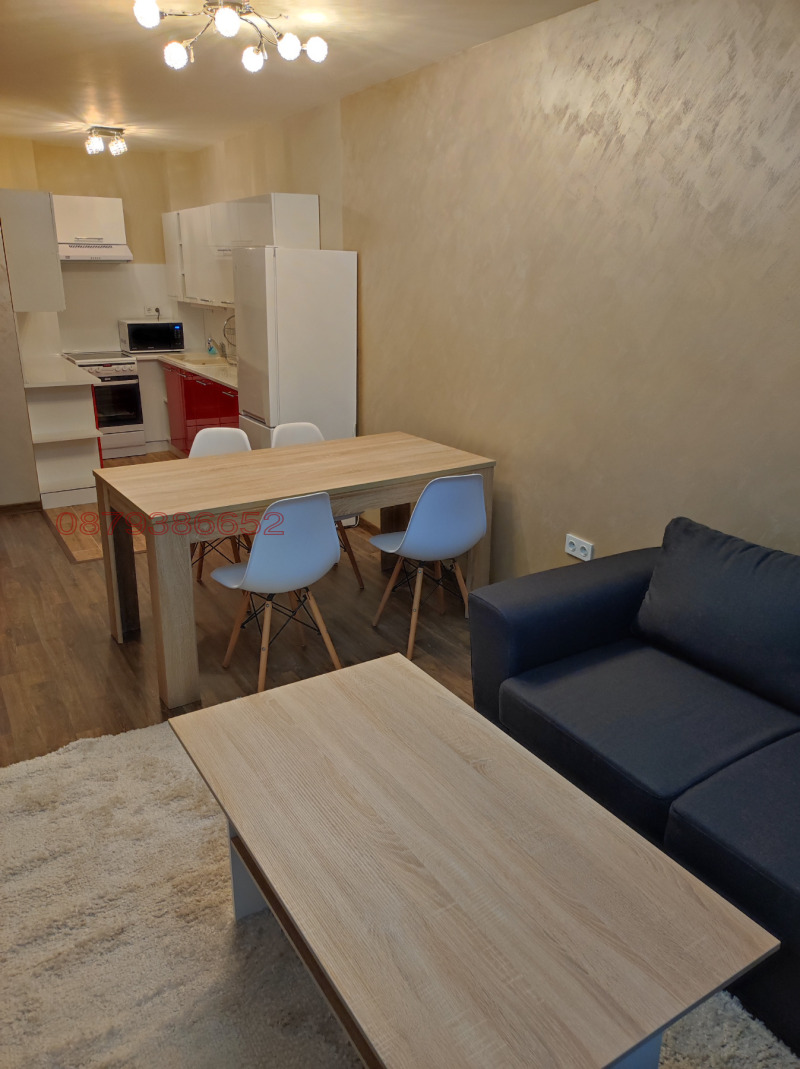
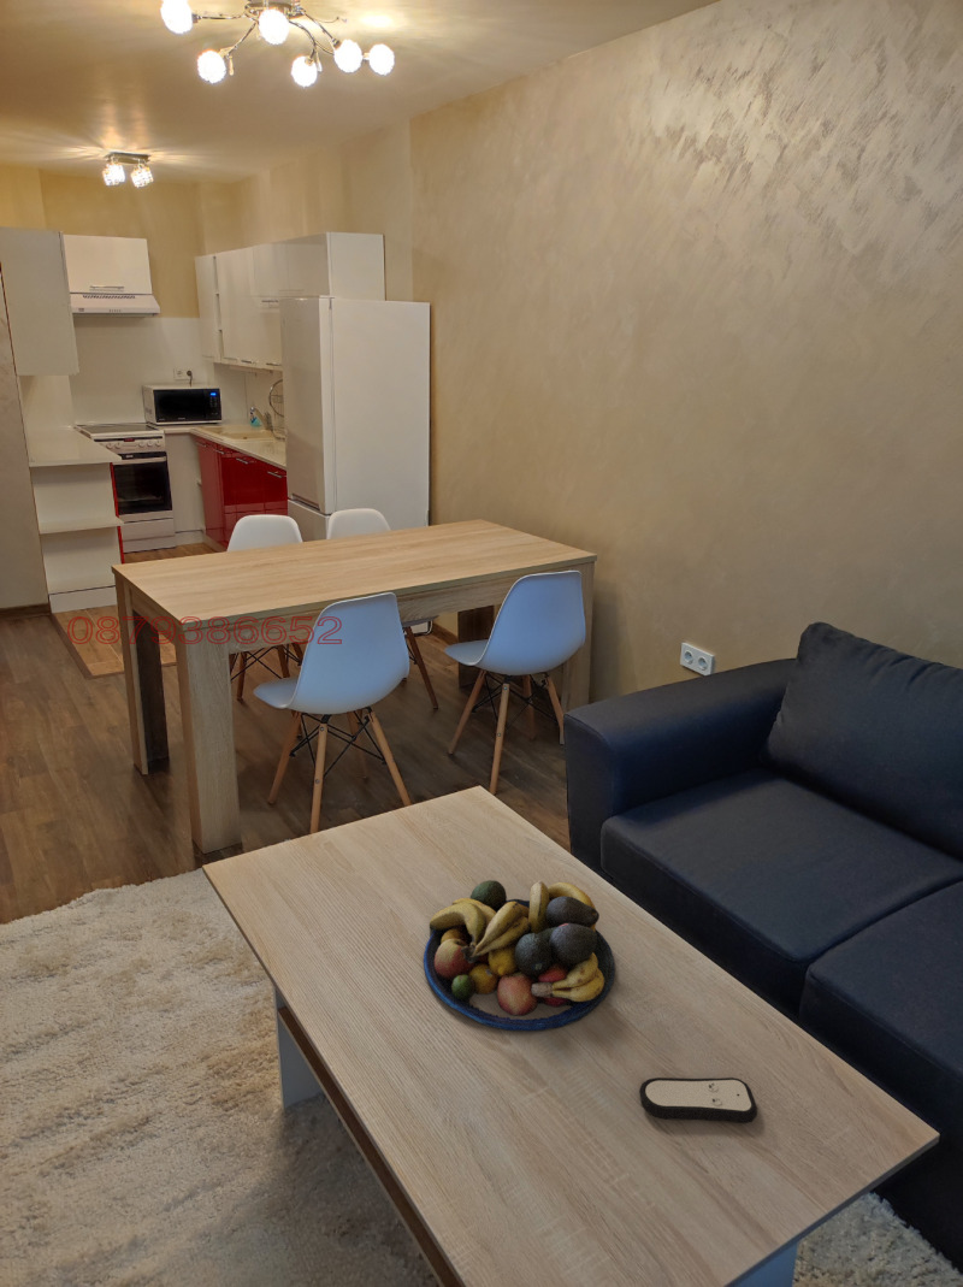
+ remote control [638,1076,758,1124]
+ fruit bowl [423,879,616,1032]
